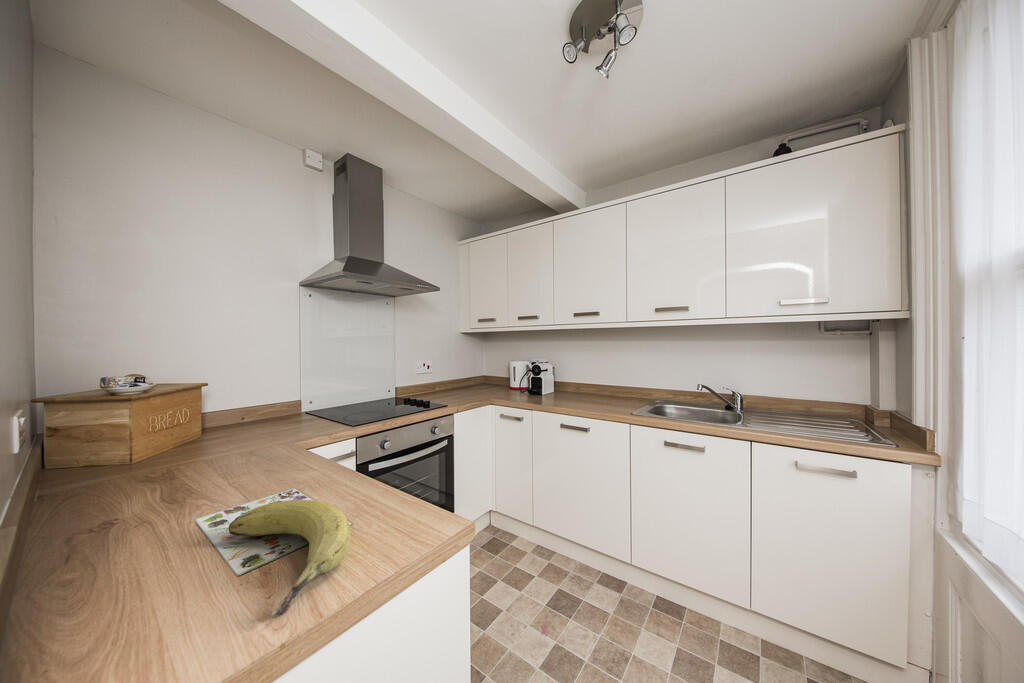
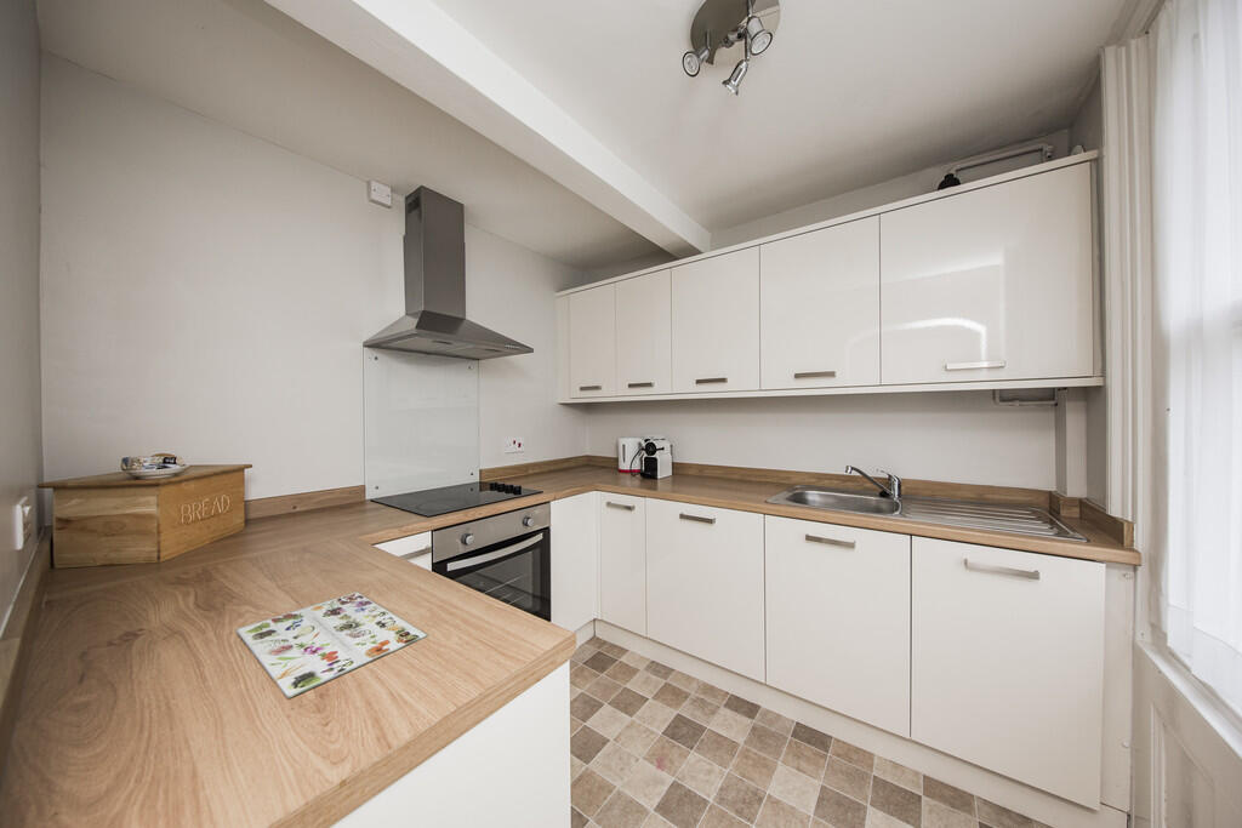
- fruit [228,499,351,617]
